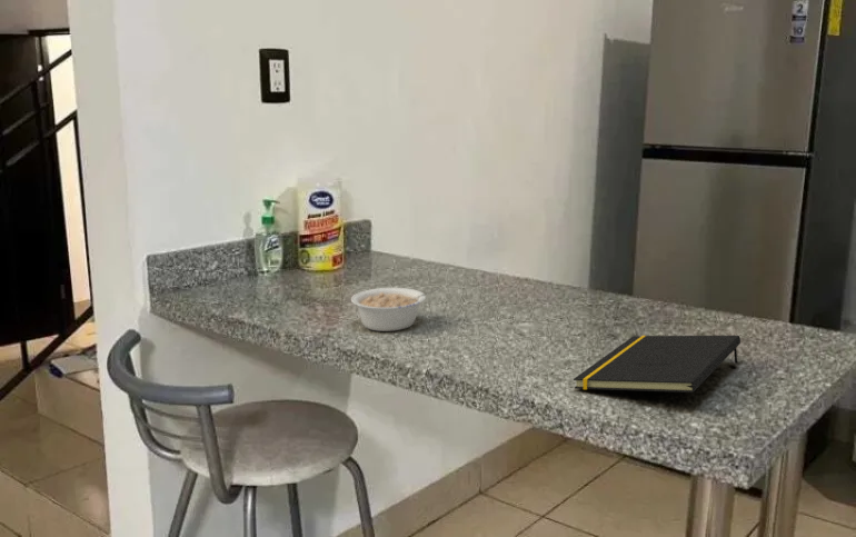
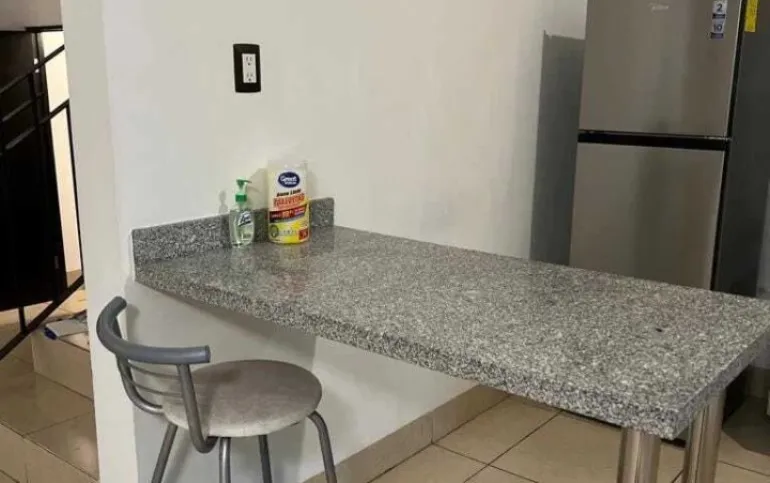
- legume [350,287,441,332]
- notepad [573,335,741,394]
